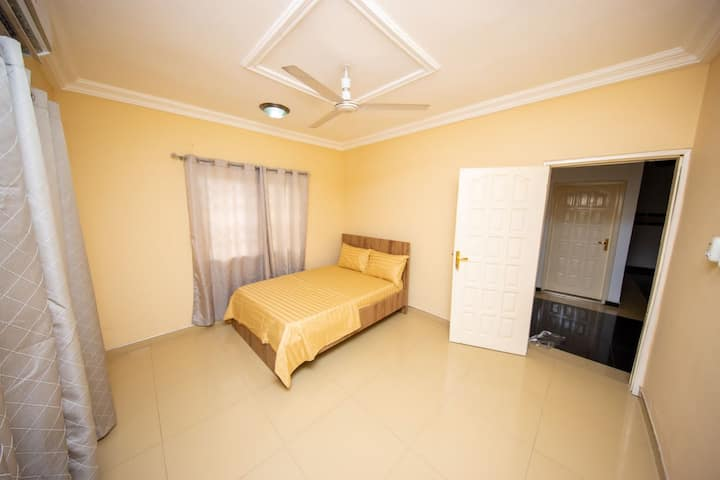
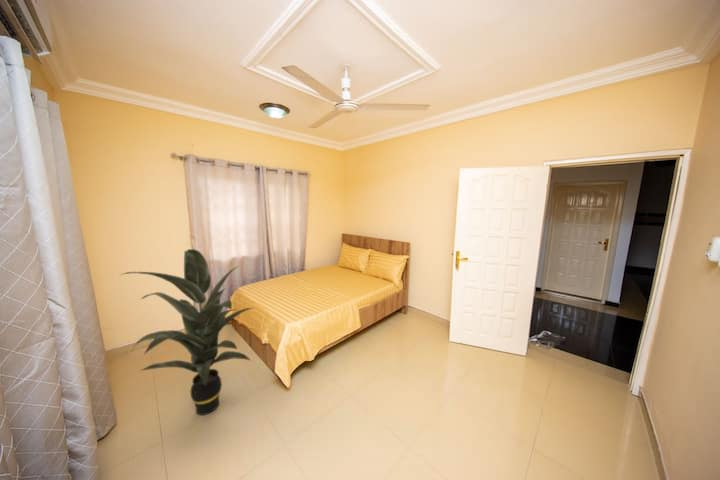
+ indoor plant [119,248,254,416]
